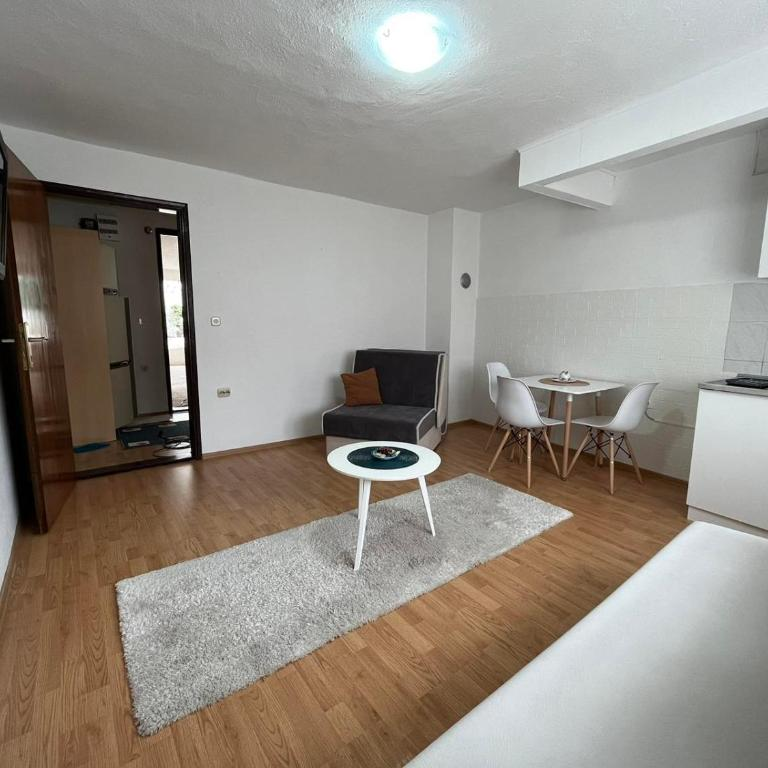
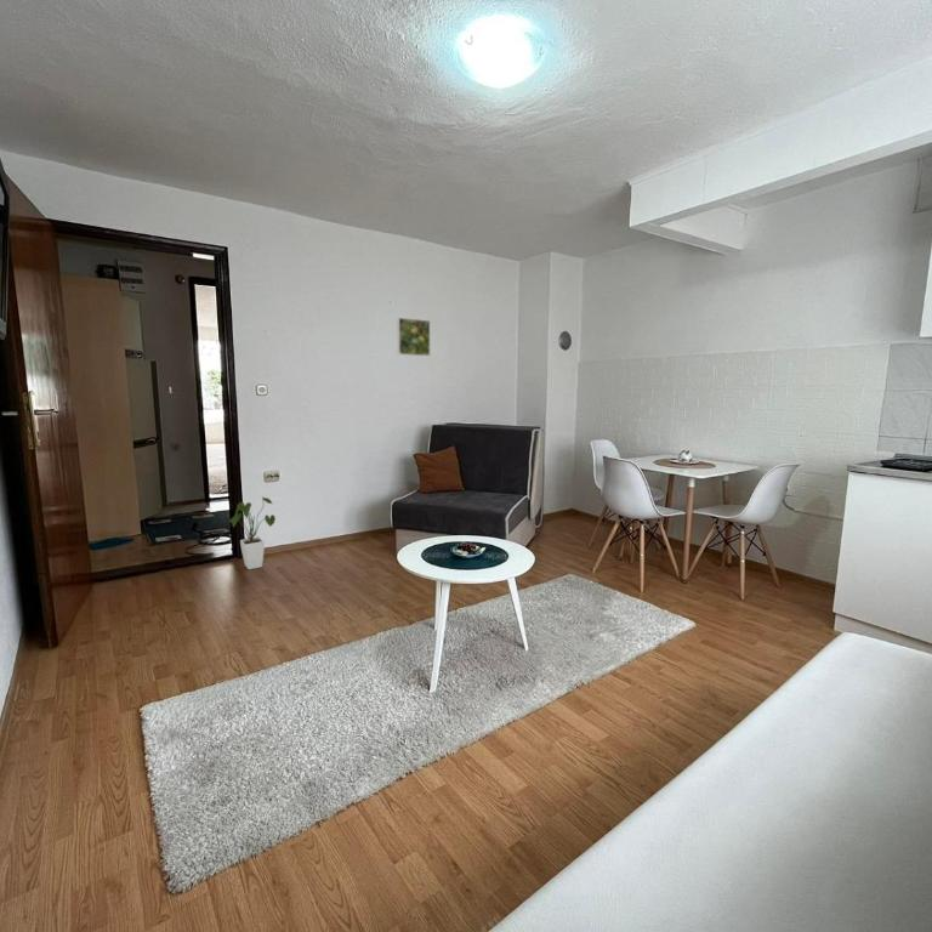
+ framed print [396,317,431,357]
+ house plant [228,496,277,570]
